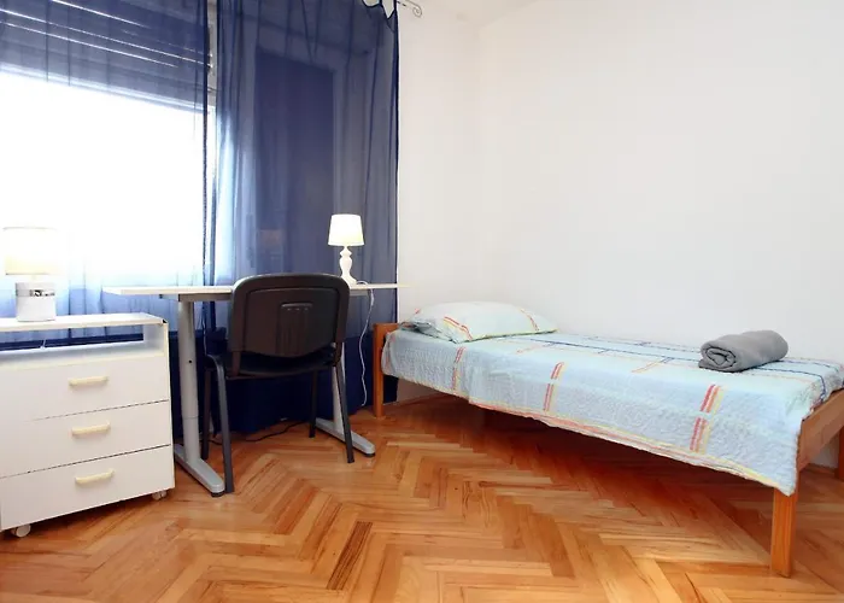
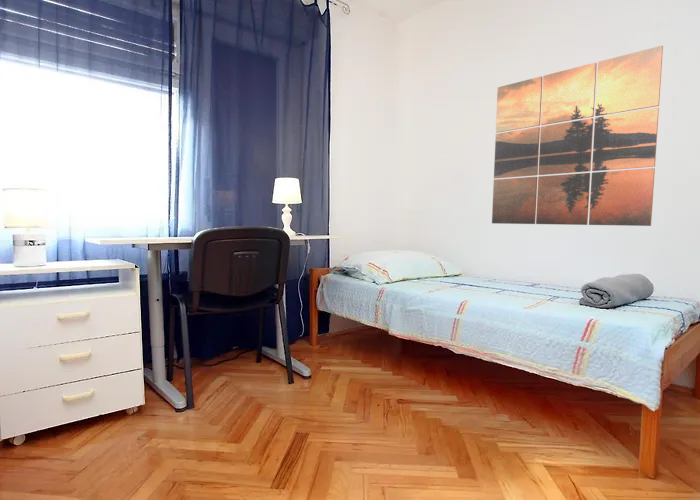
+ wall art [491,45,664,227]
